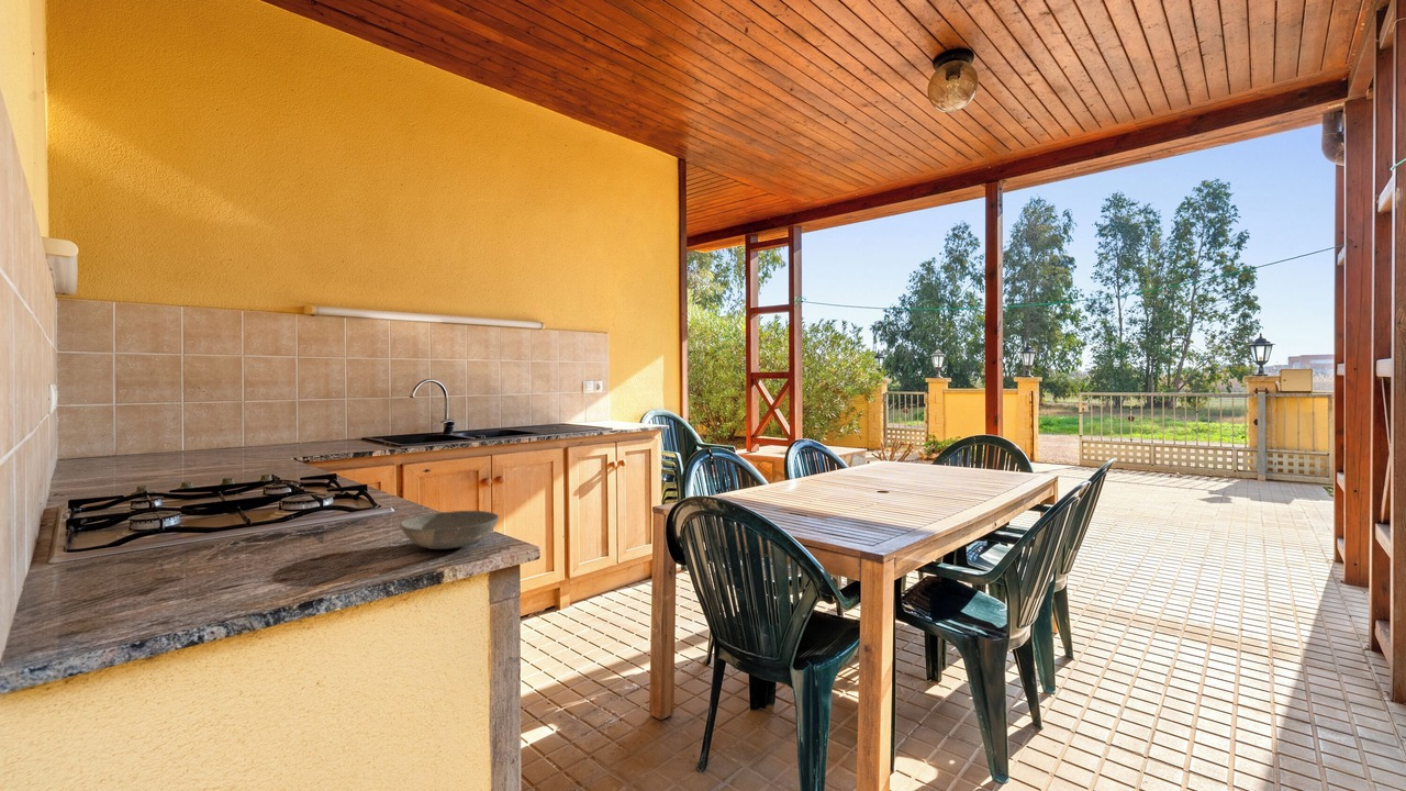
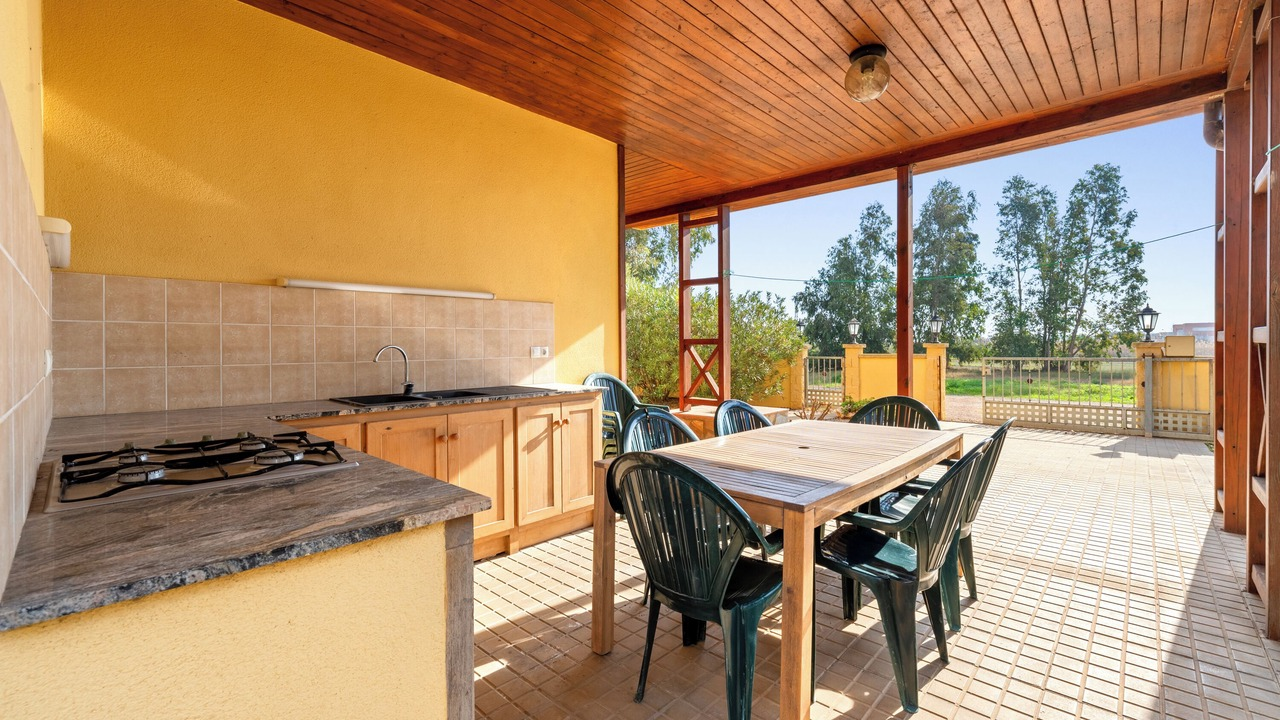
- bowl [399,510,500,550]
